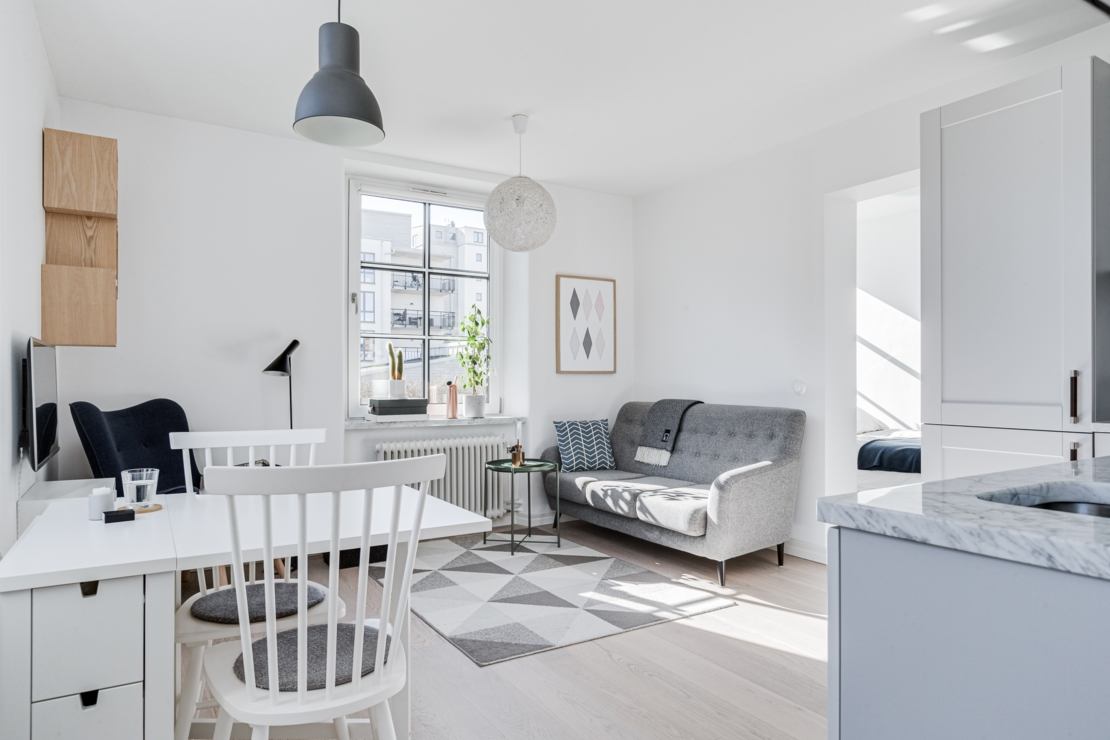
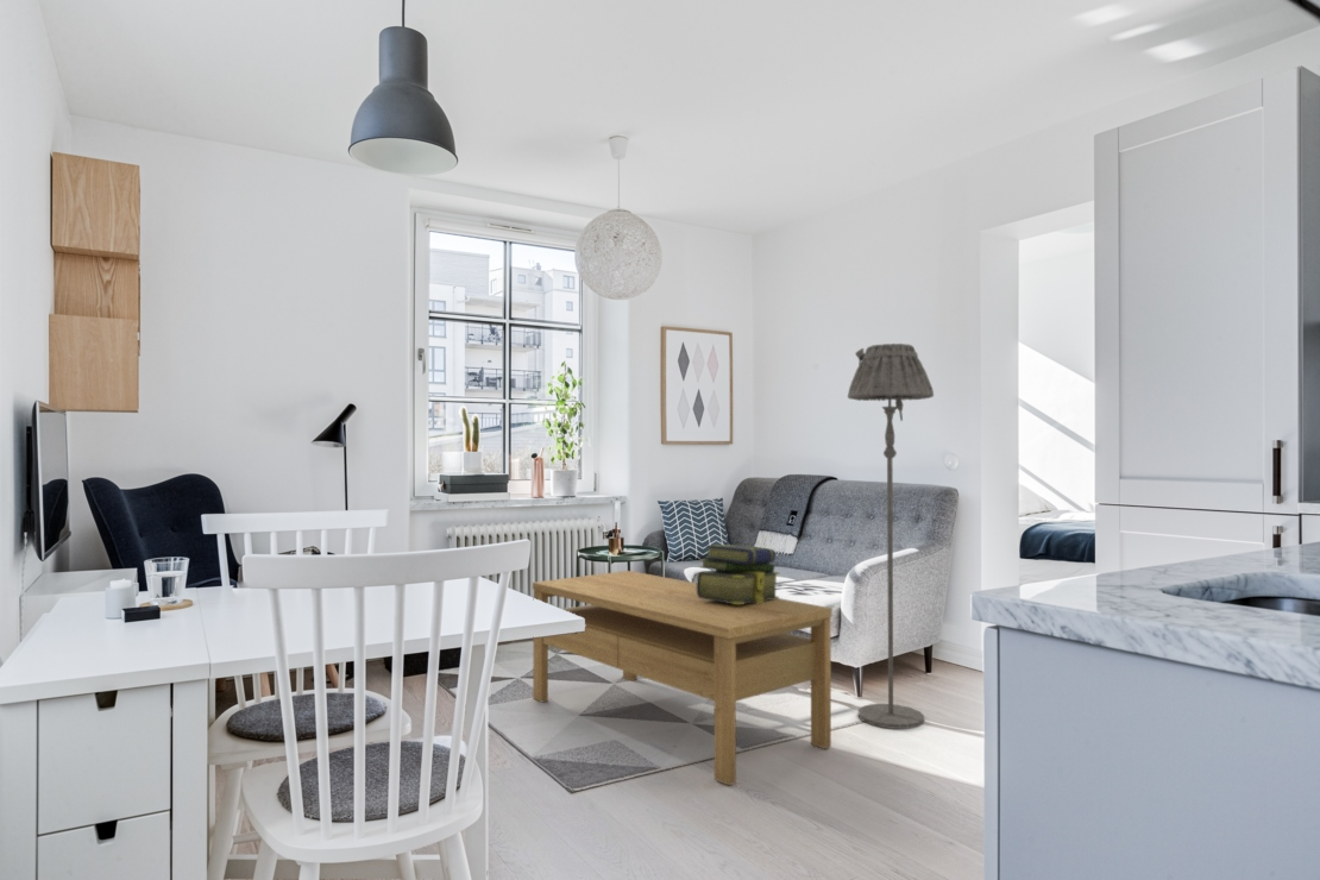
+ coffee table [532,570,832,786]
+ stack of books [696,543,781,604]
+ floor lamp [847,342,935,730]
